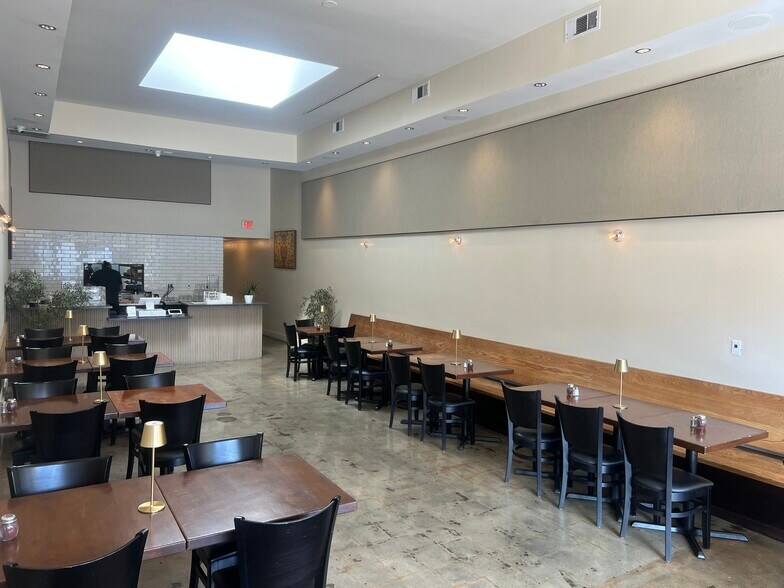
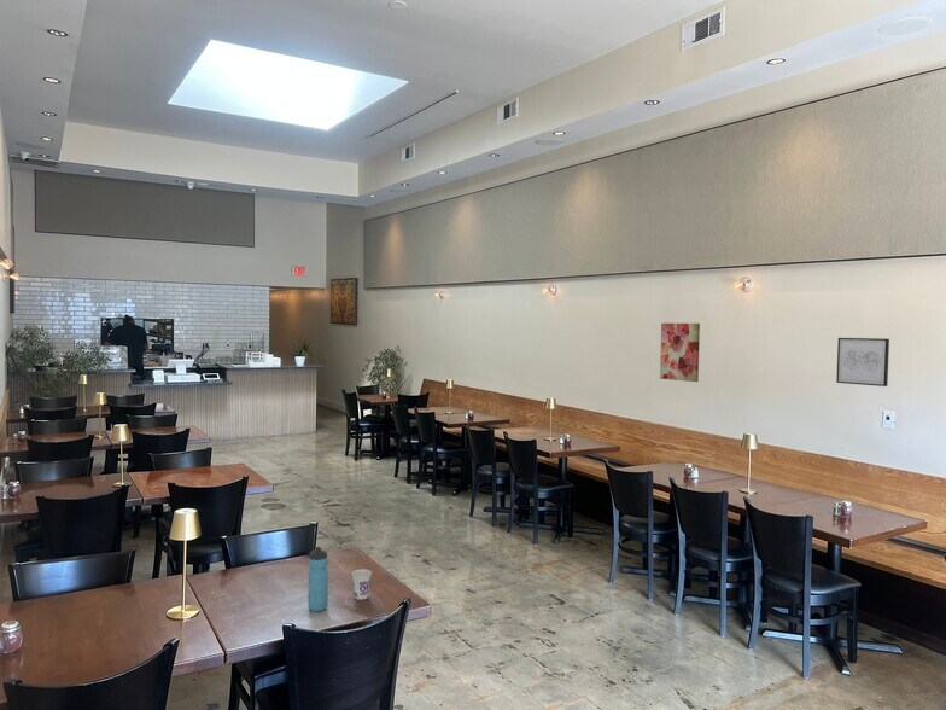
+ water bottle [306,546,329,612]
+ wall art [835,337,890,388]
+ cup [350,568,373,601]
+ wall art [659,322,701,383]
